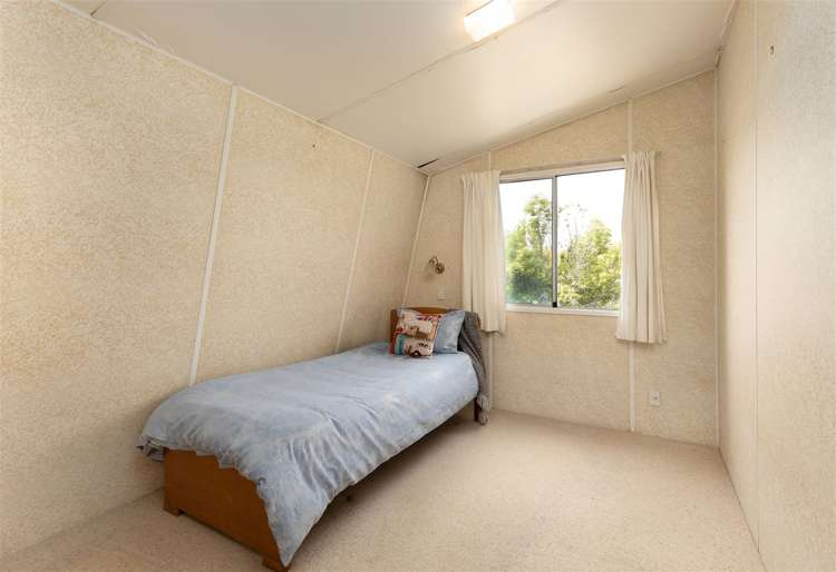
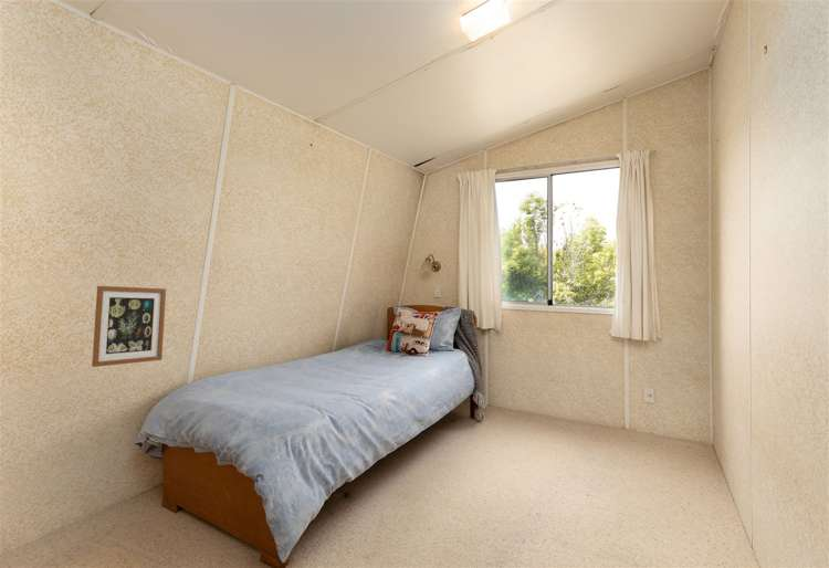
+ wall art [91,285,167,368]
